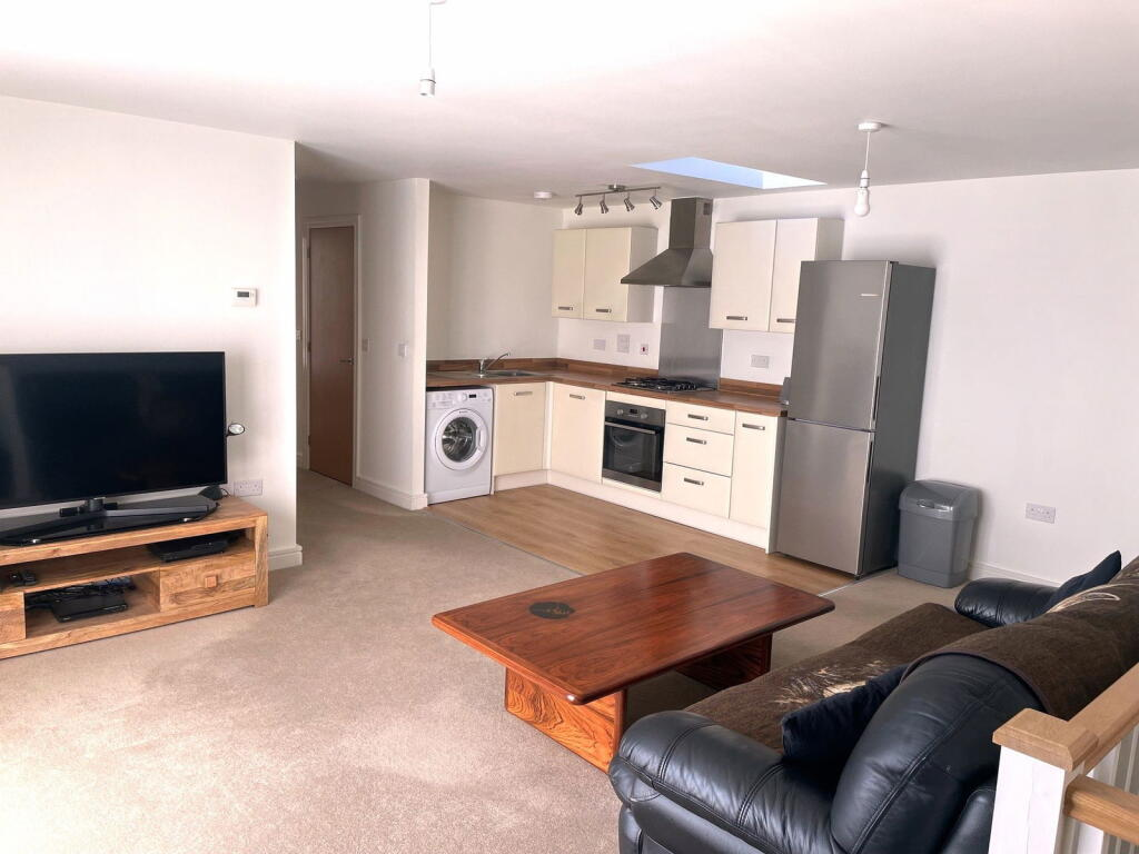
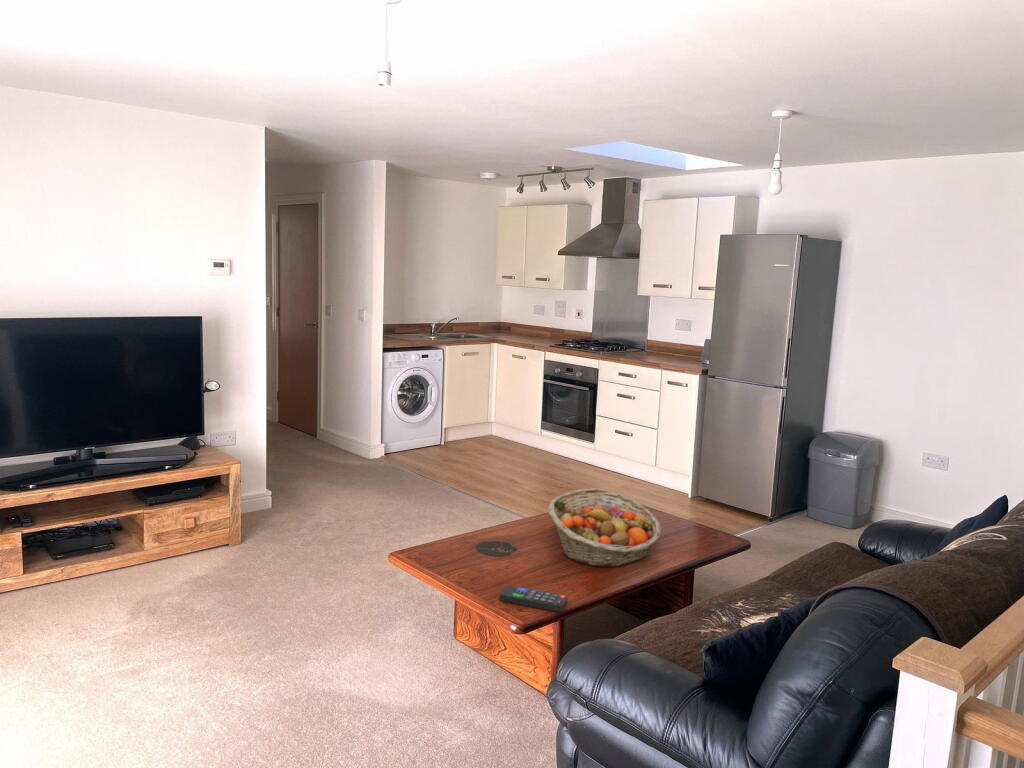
+ fruit basket [547,488,662,568]
+ remote control [499,585,569,613]
